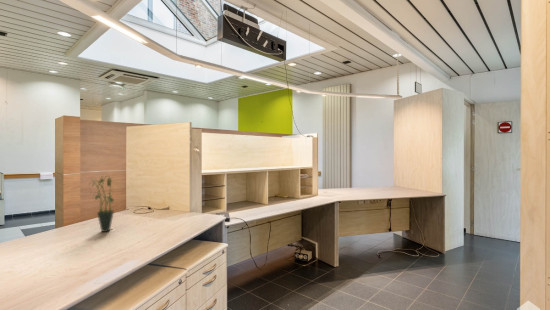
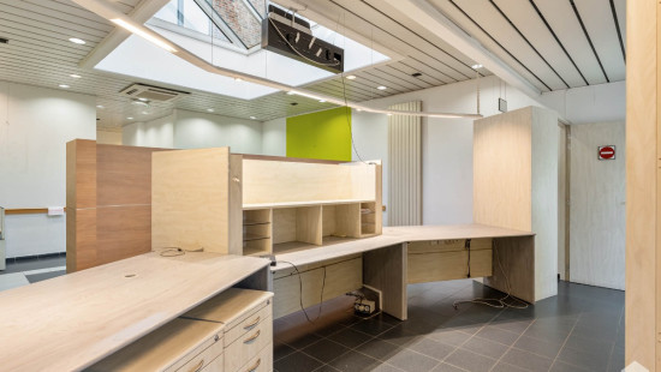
- potted plant [87,174,115,233]
